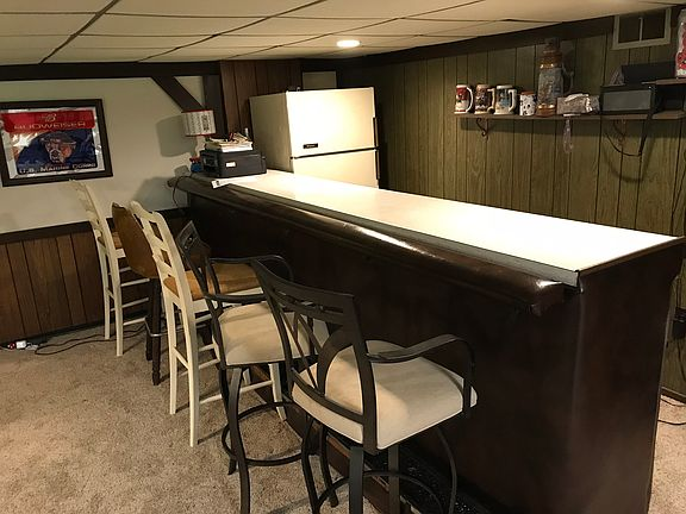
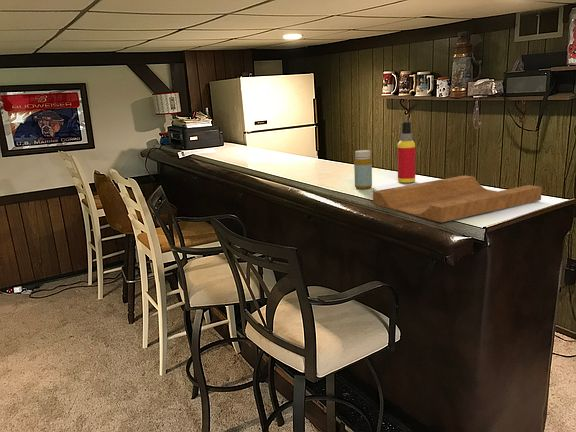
+ spray bottle [397,121,416,184]
+ bottle [353,149,373,190]
+ cutting board [372,174,543,223]
